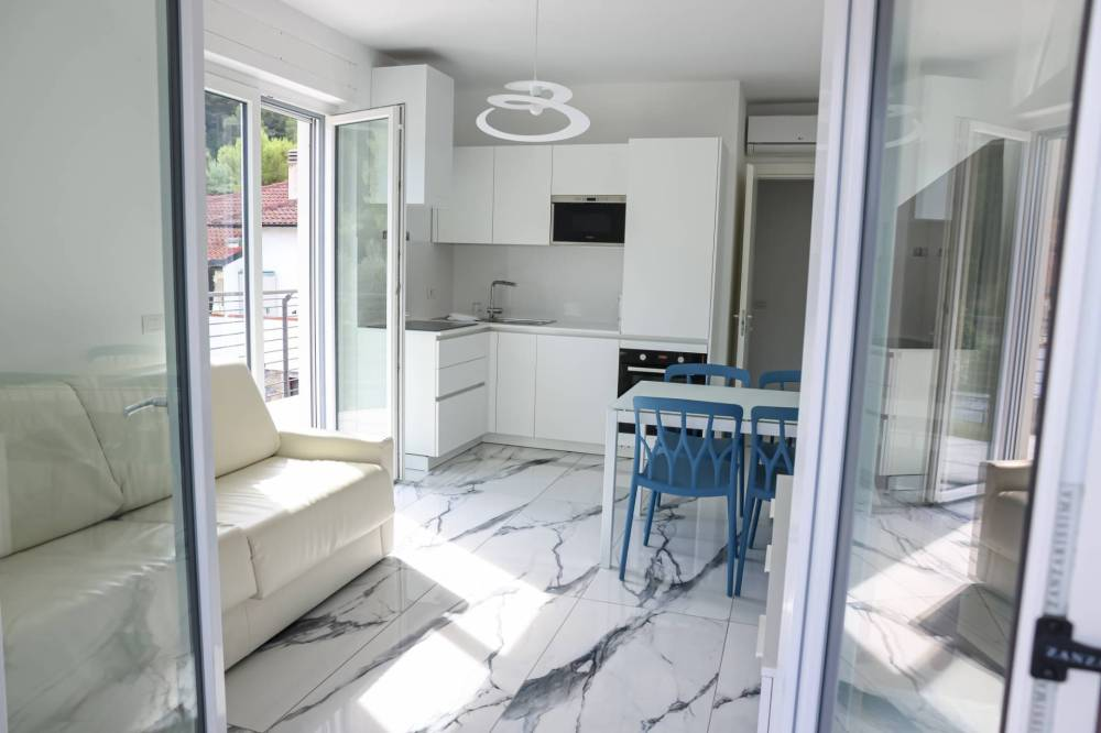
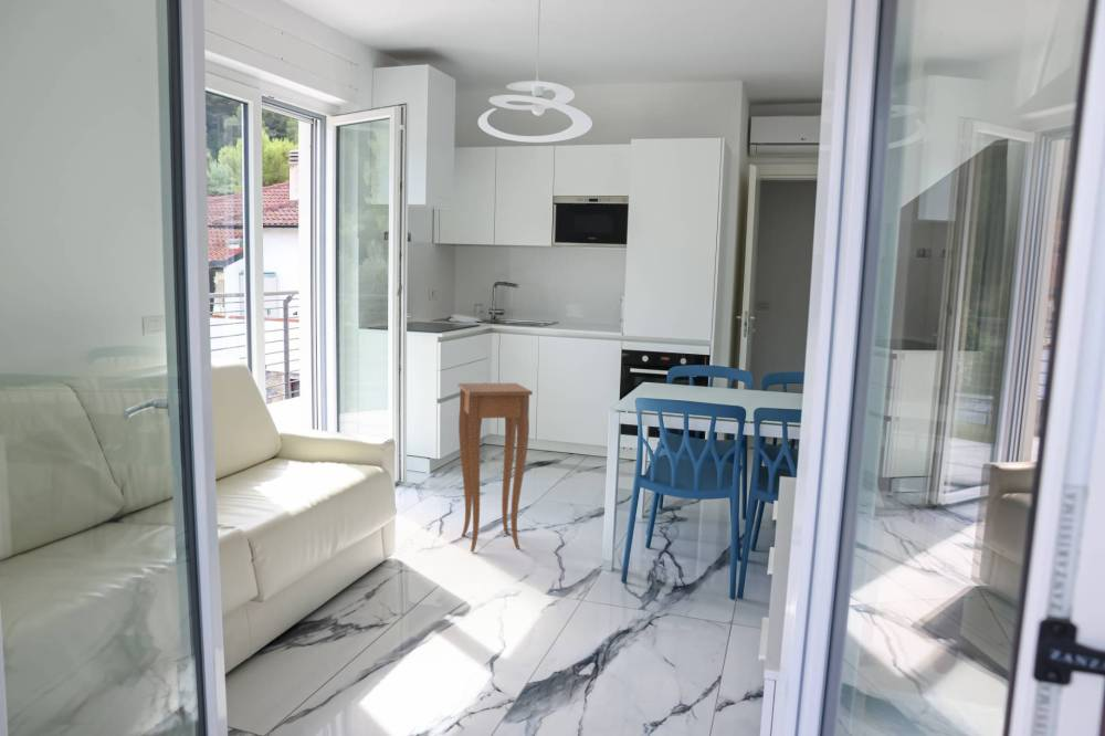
+ side table [456,382,534,553]
